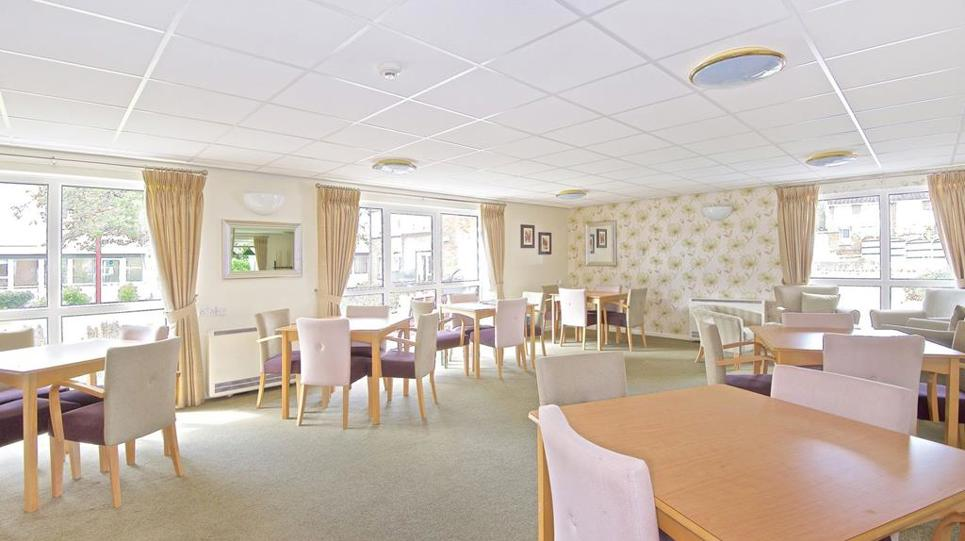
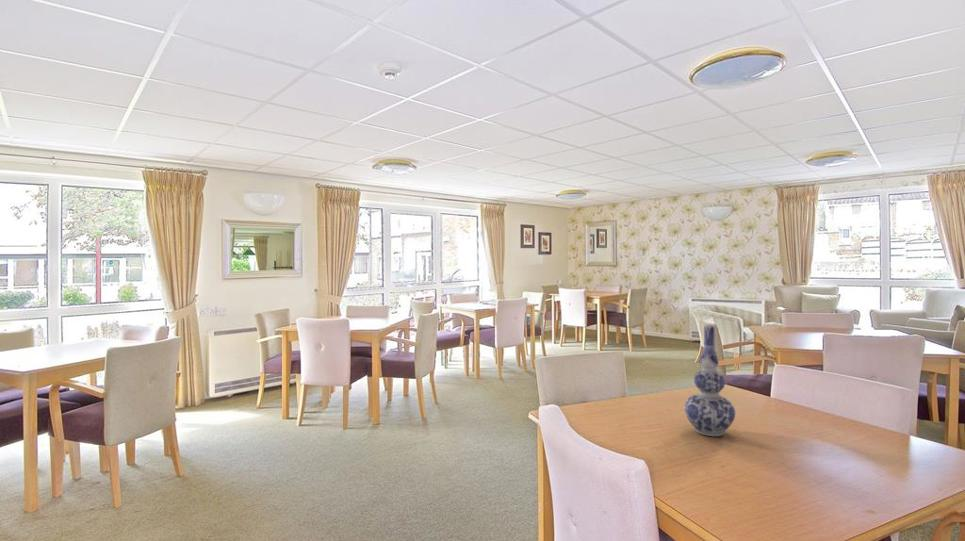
+ vase [684,324,736,437]
